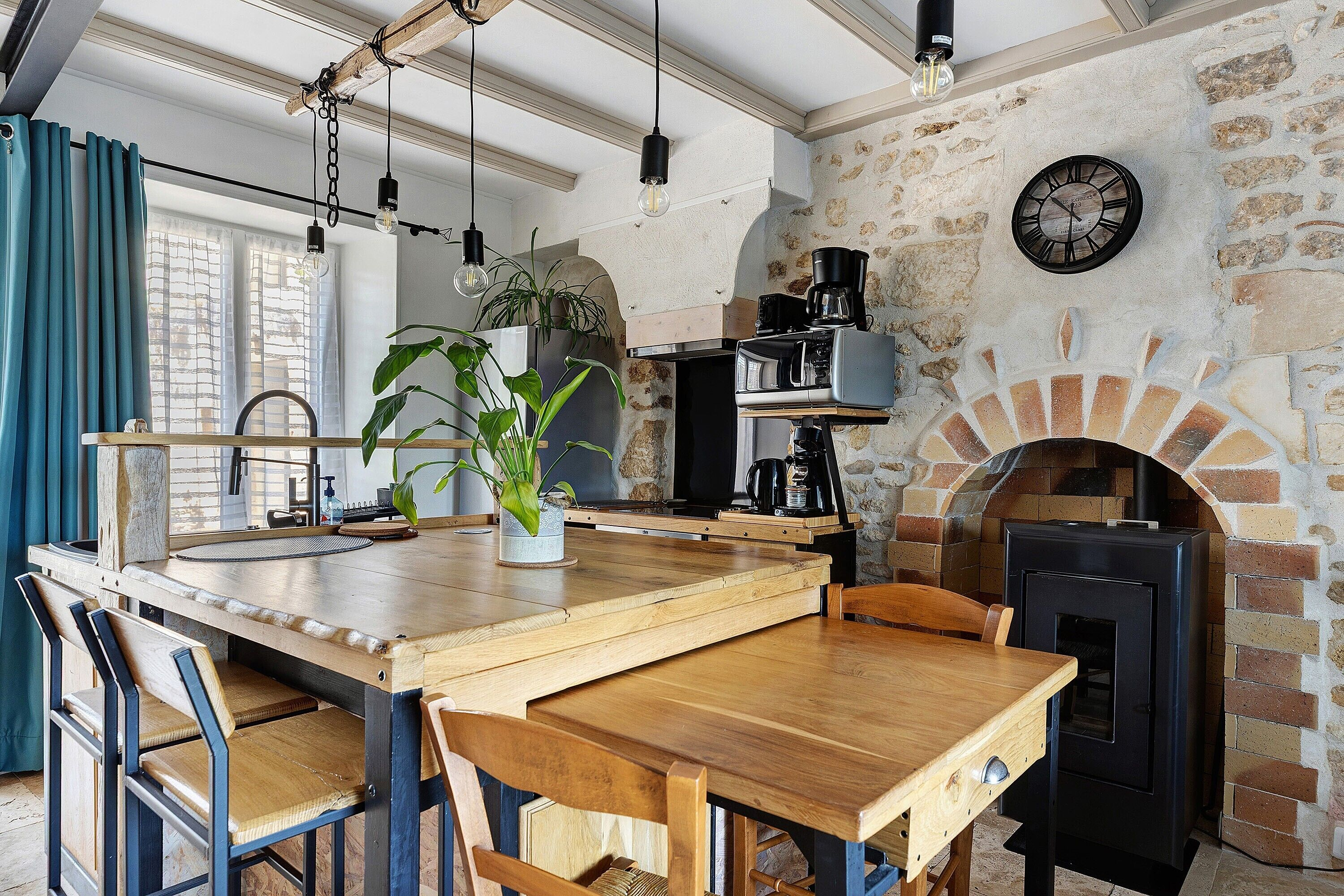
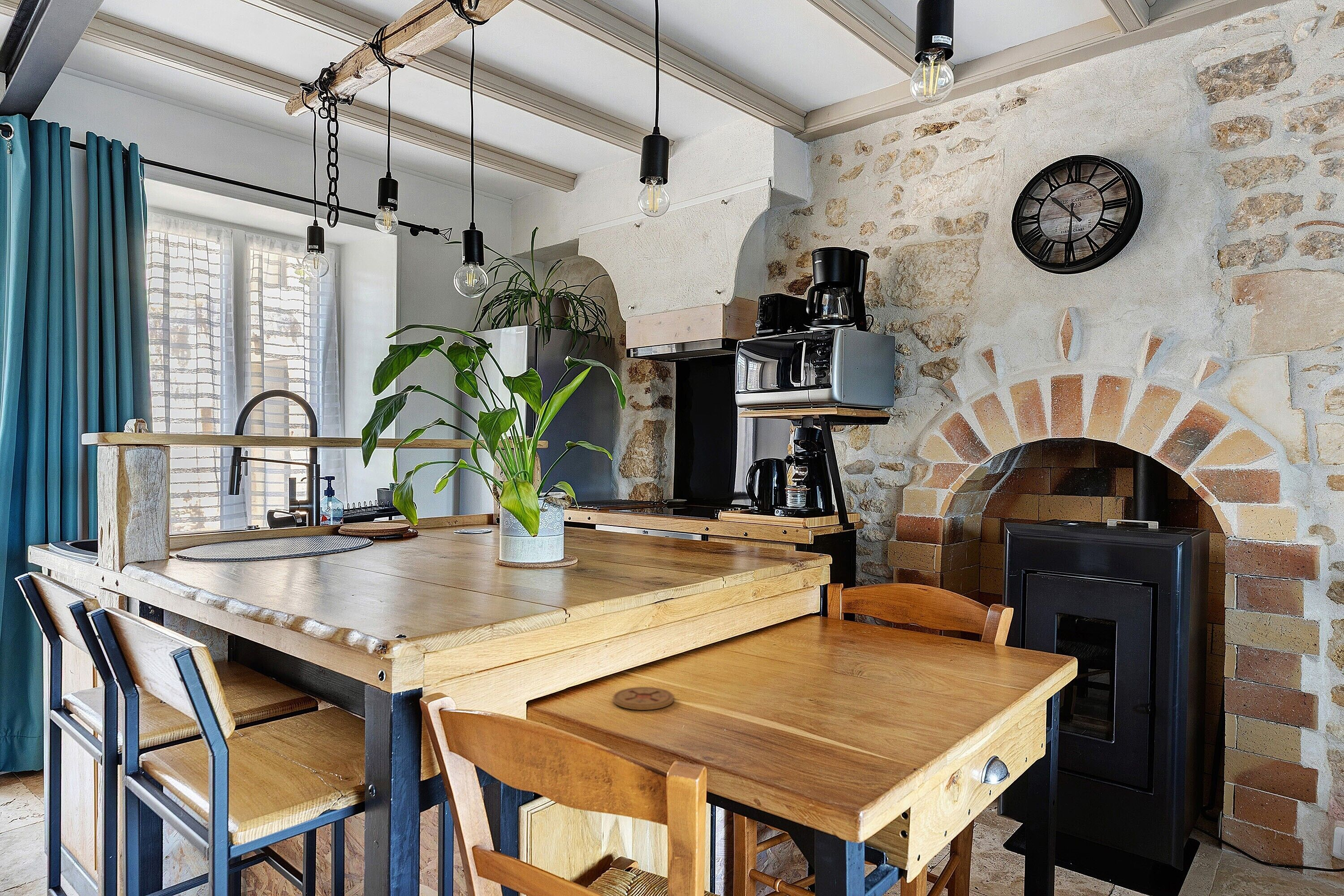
+ coaster [612,686,675,711]
